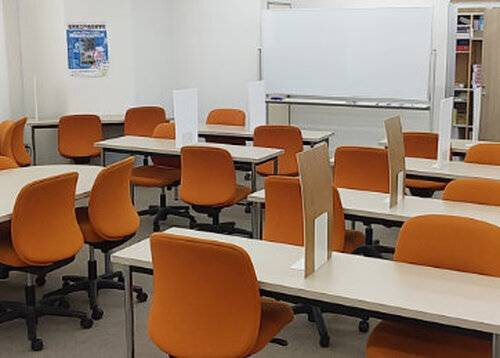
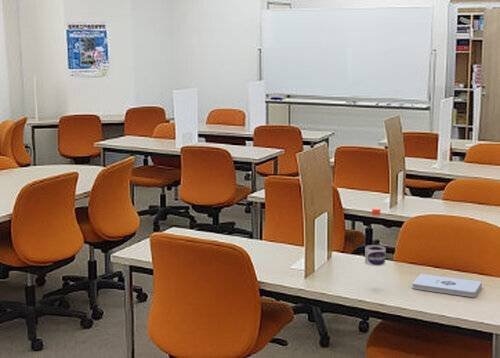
+ water bottle [364,207,387,267]
+ notepad [411,273,483,298]
